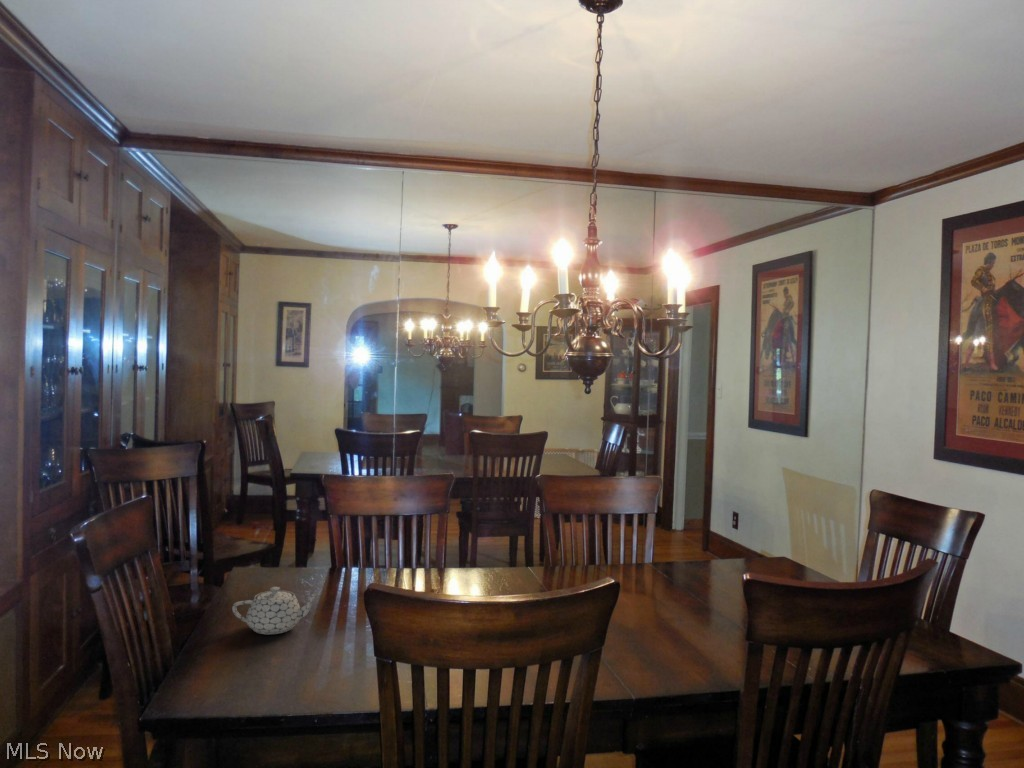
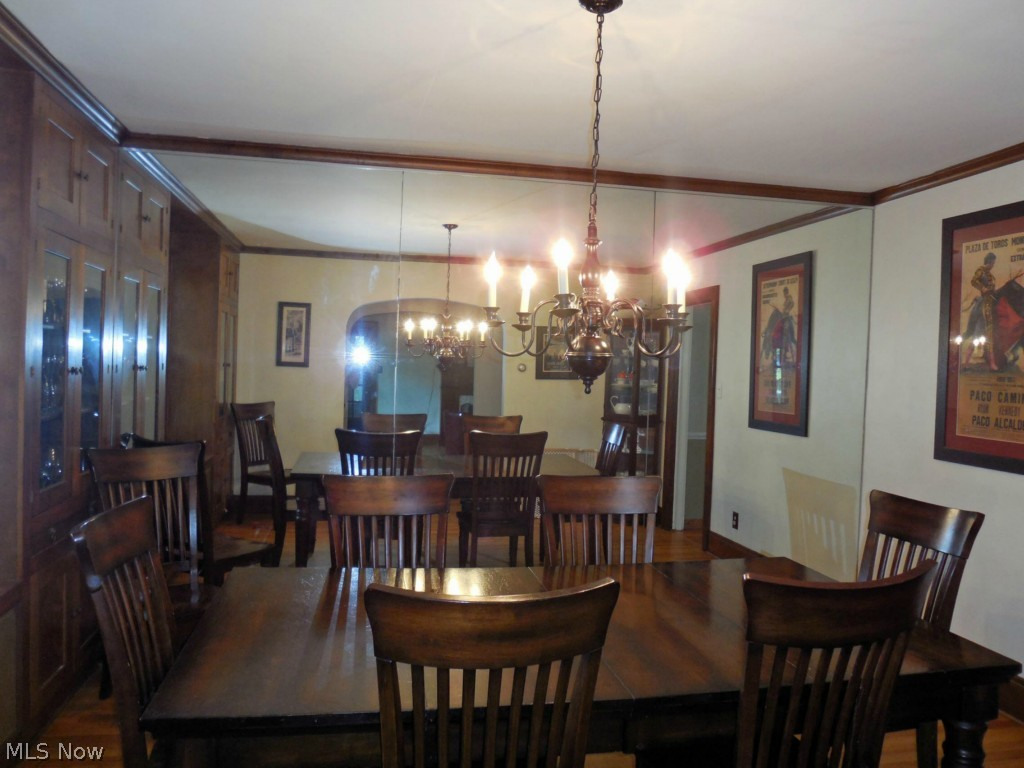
- teapot [231,586,322,635]
